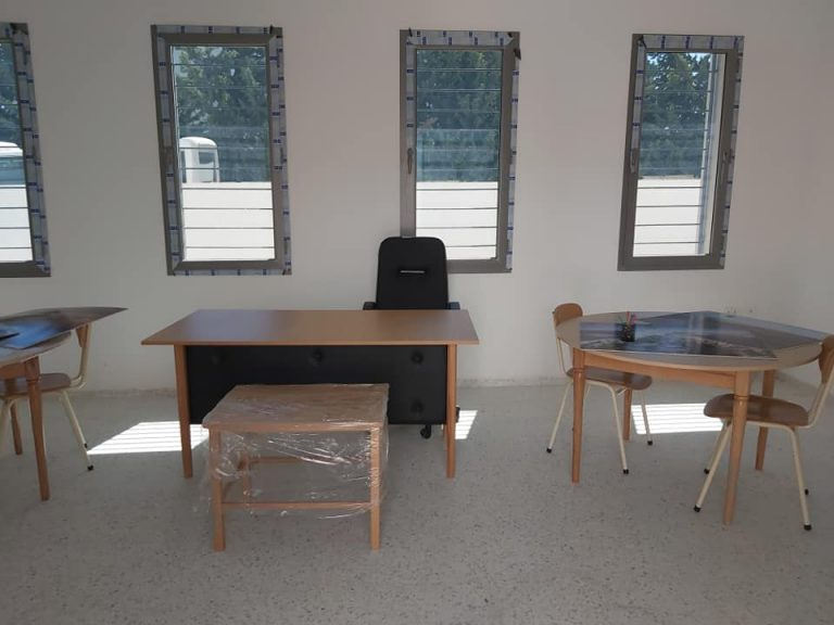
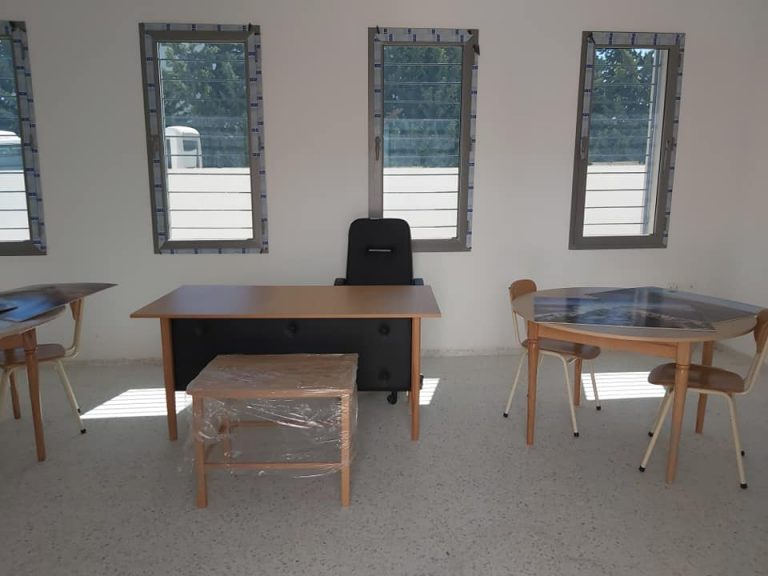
- pen holder [618,309,639,342]
